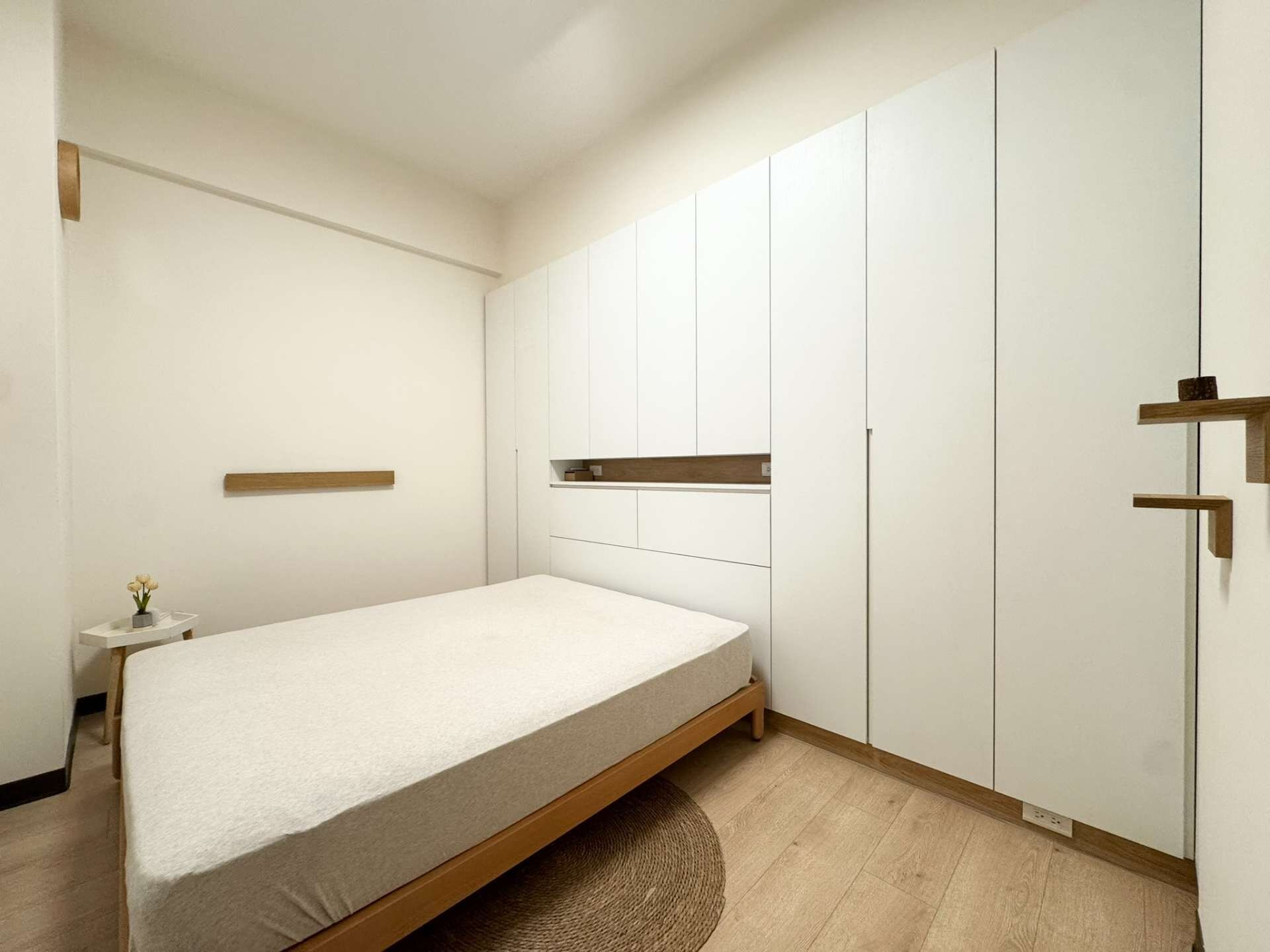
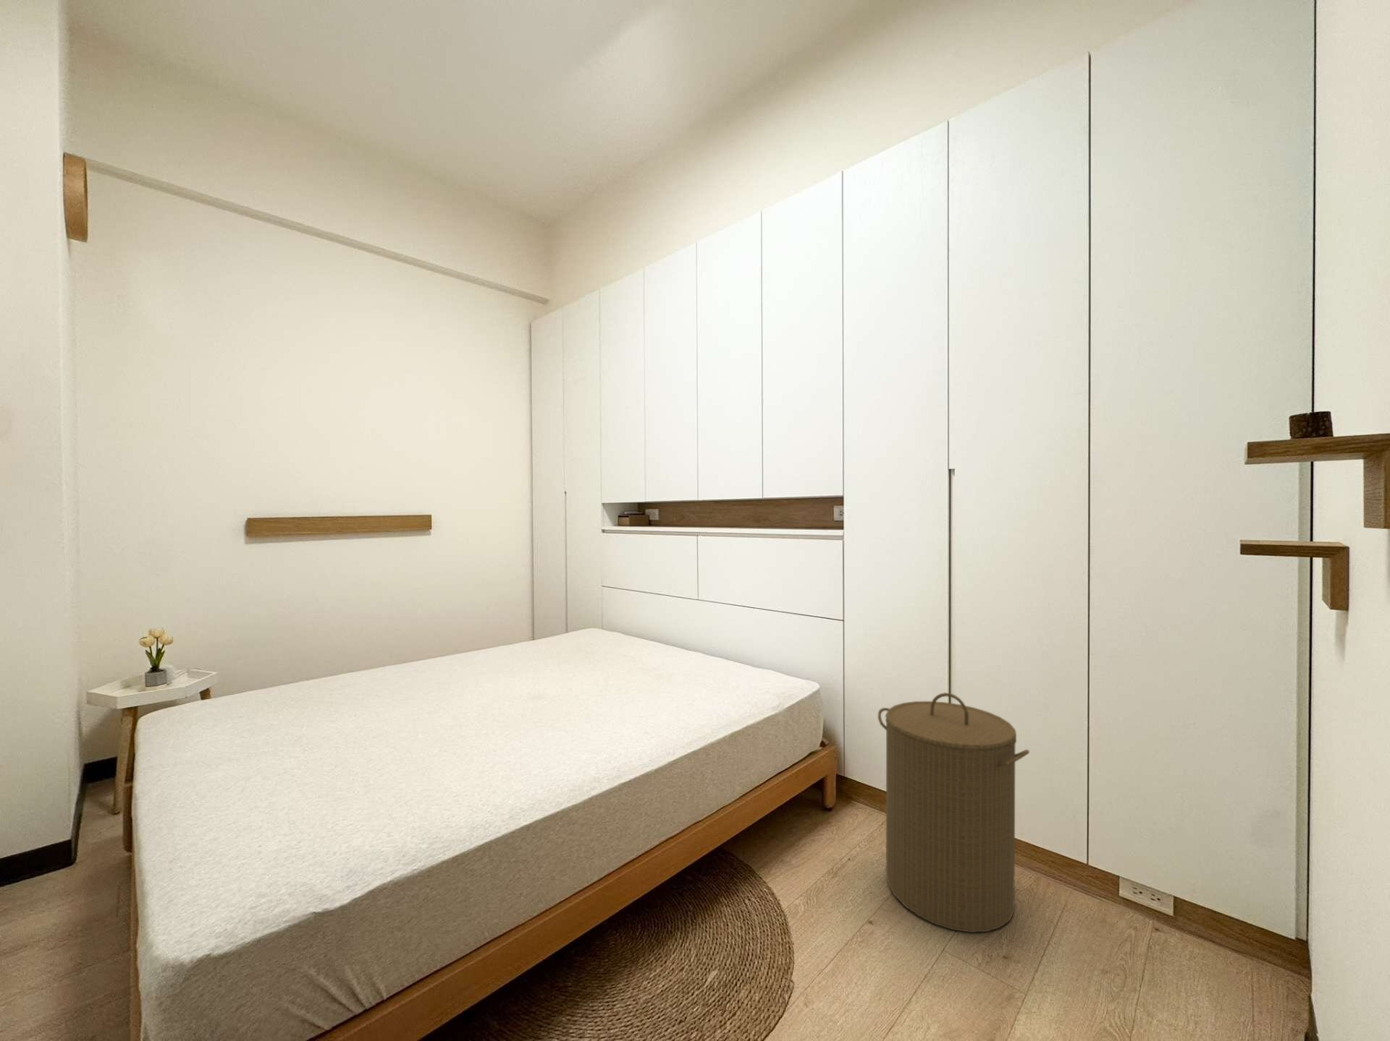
+ laundry hamper [878,692,1030,933]
